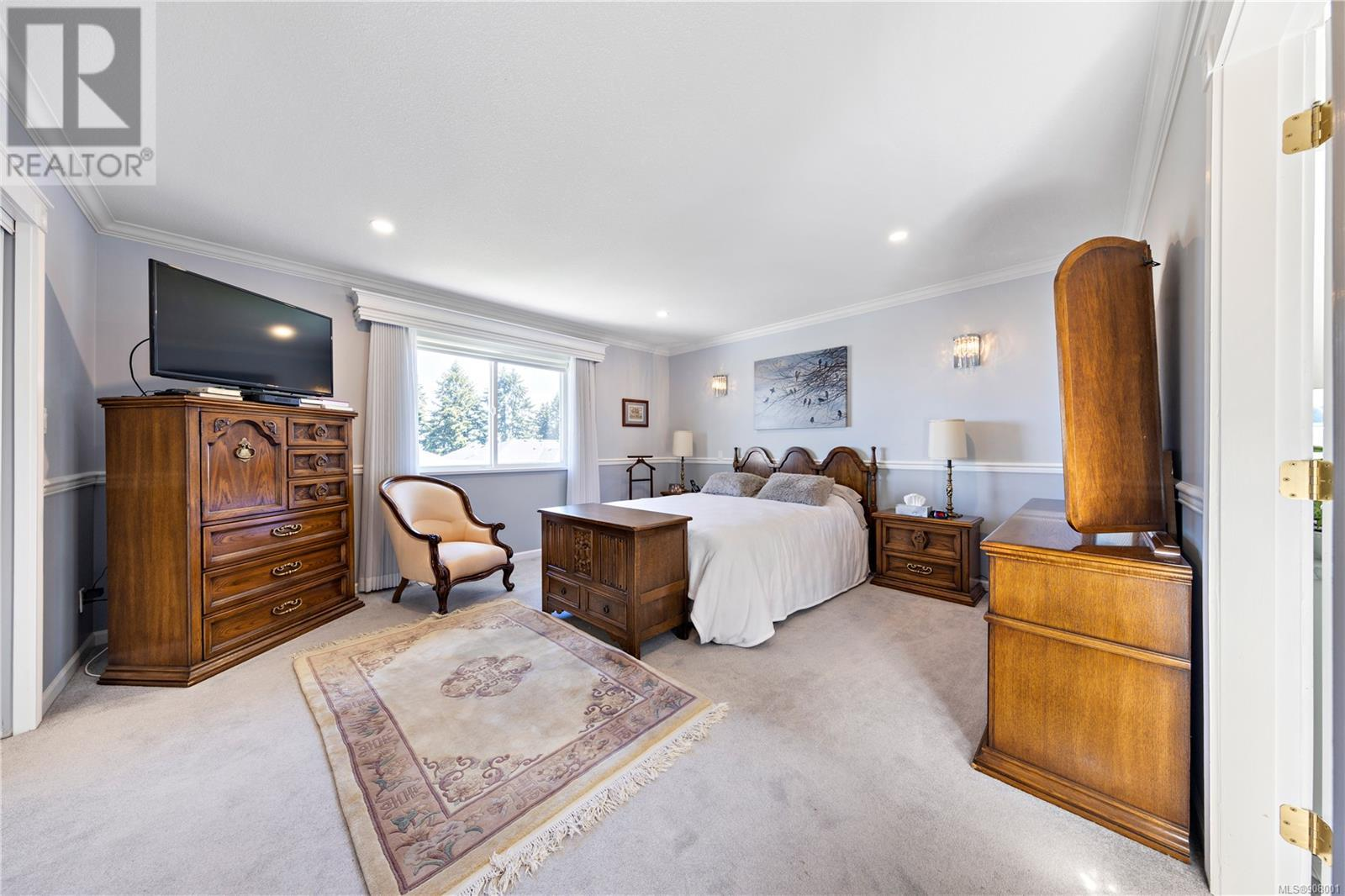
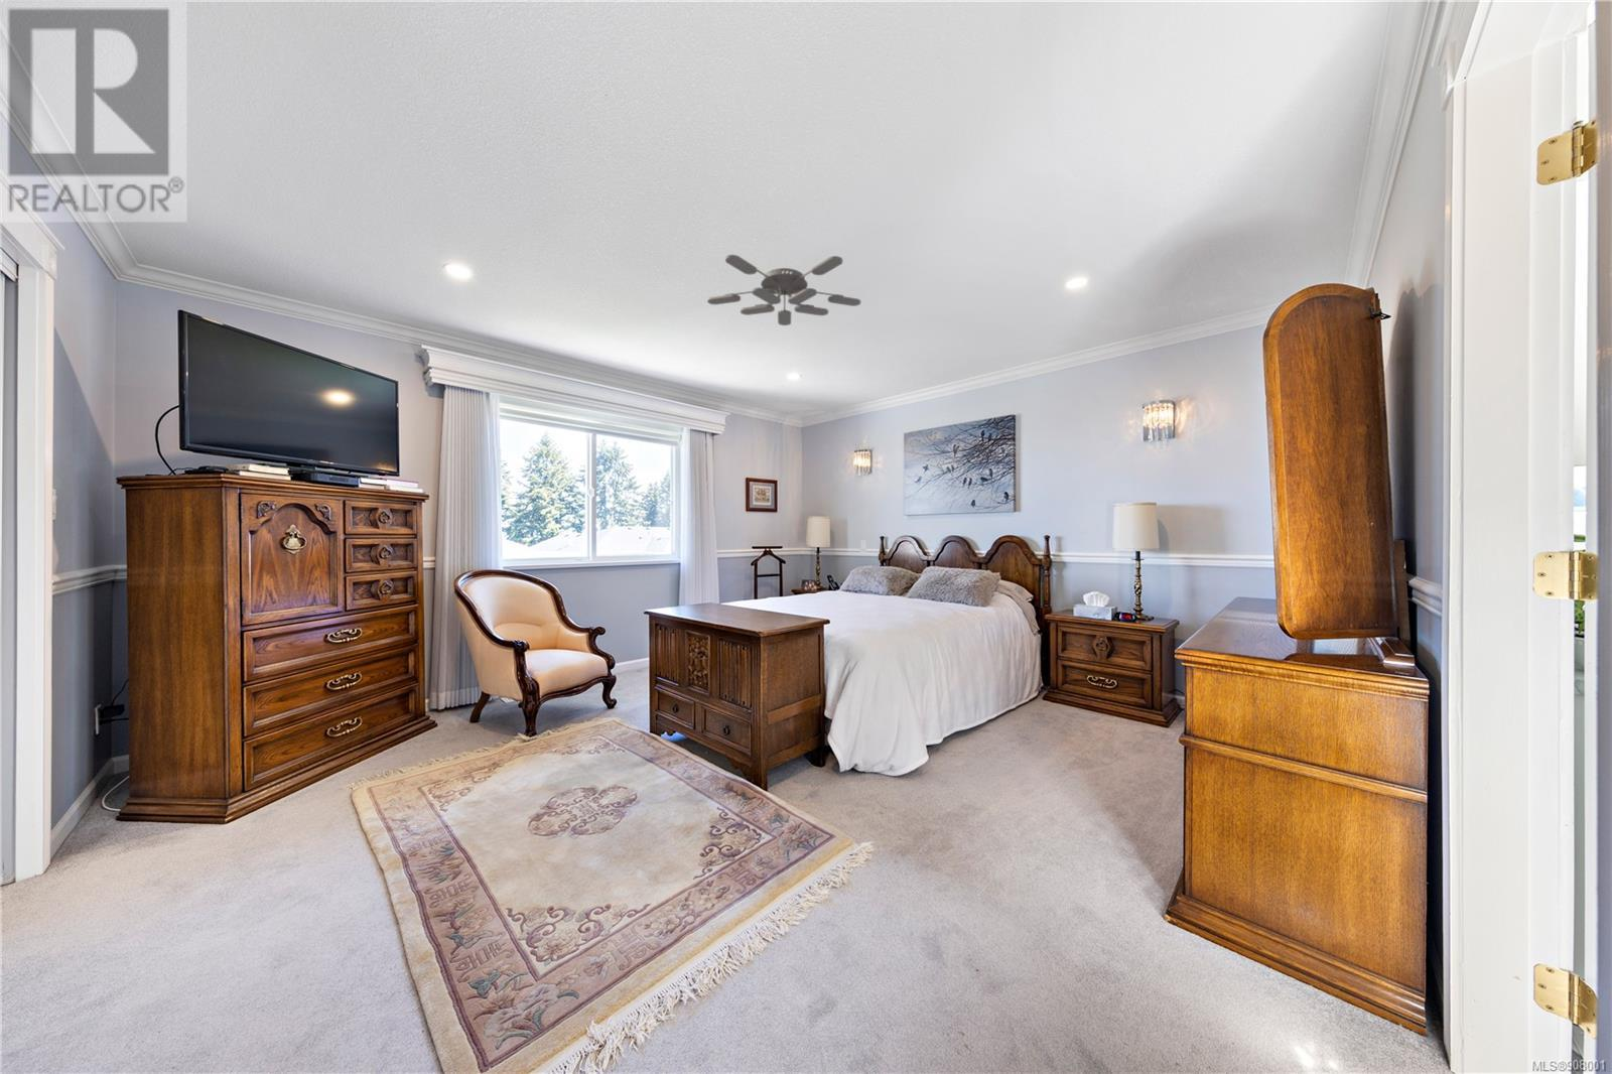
+ ceiling fan [706,254,862,326]
